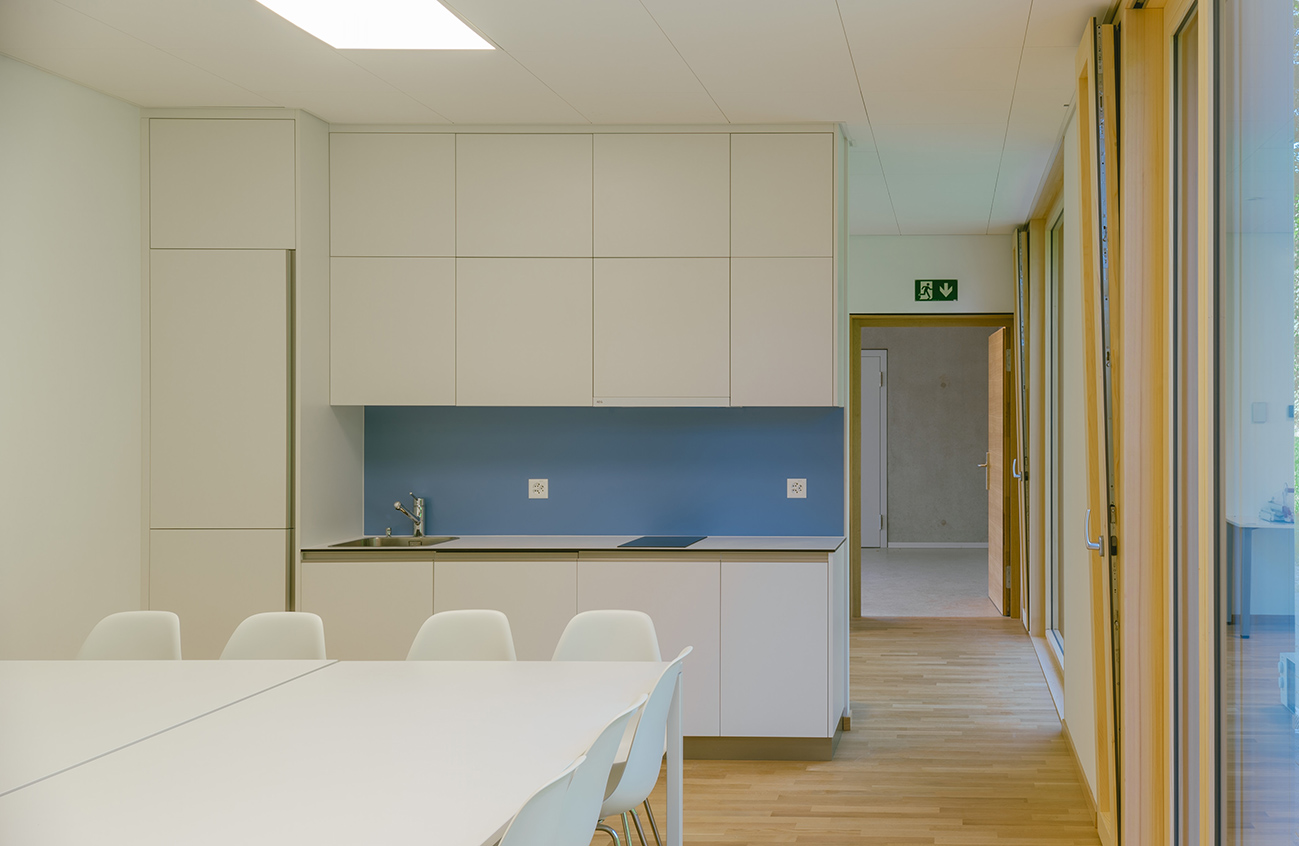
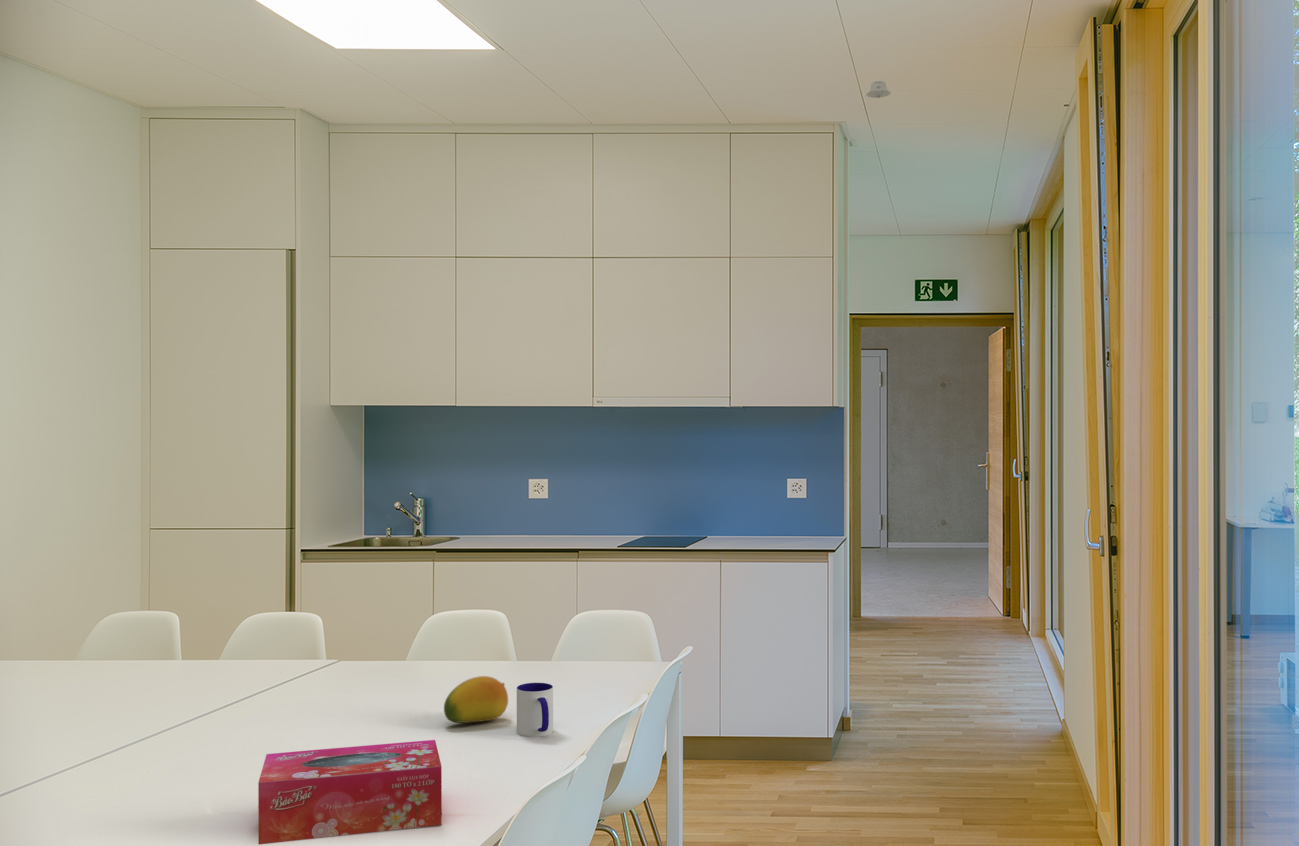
+ recessed light [865,80,892,99]
+ tissue box [257,739,443,846]
+ mug [516,682,554,738]
+ fruit [443,675,509,724]
